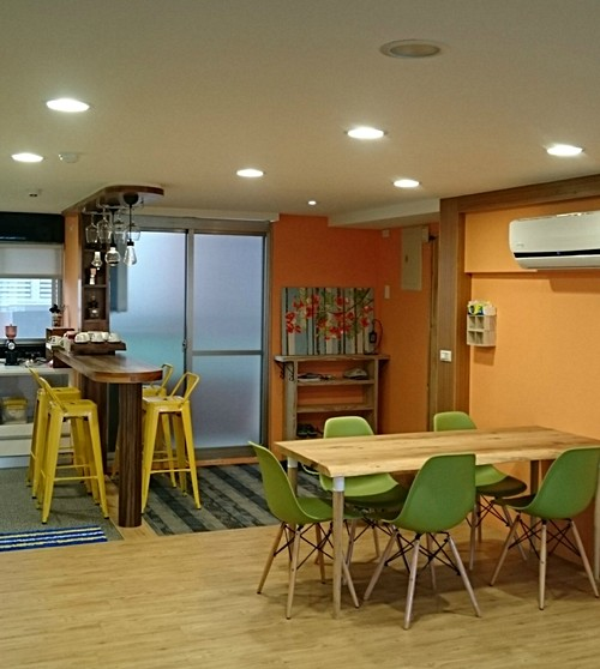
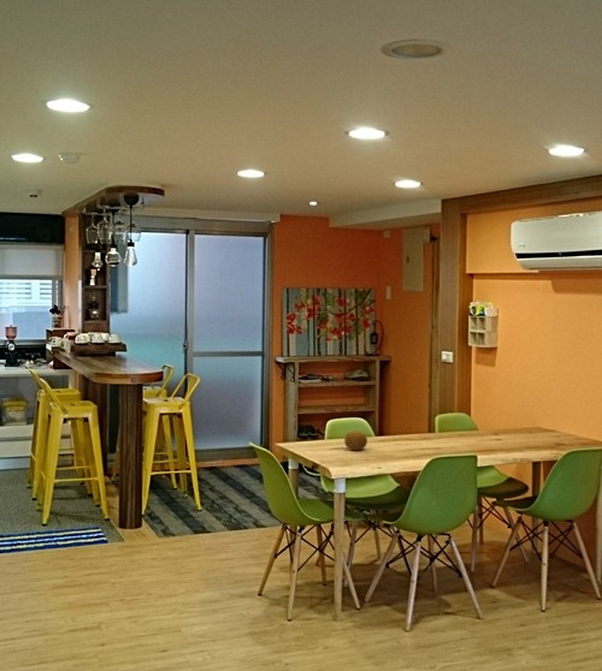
+ fruit [343,429,368,451]
